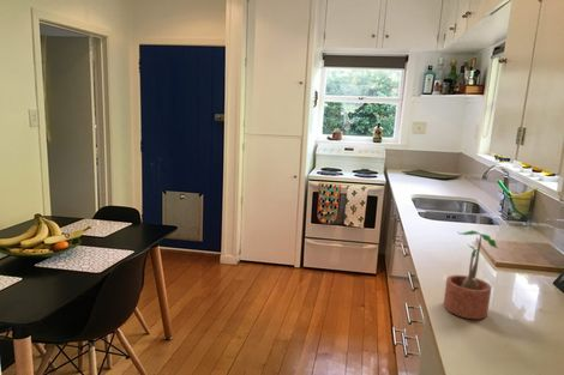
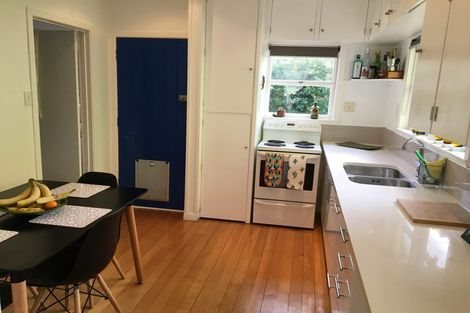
- potted plant [443,230,498,320]
